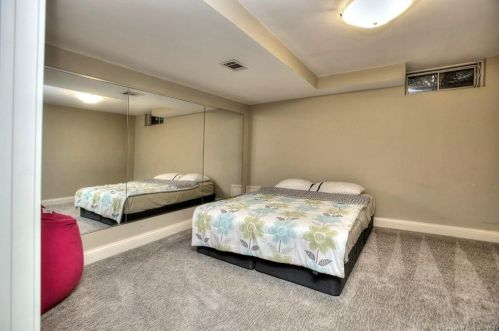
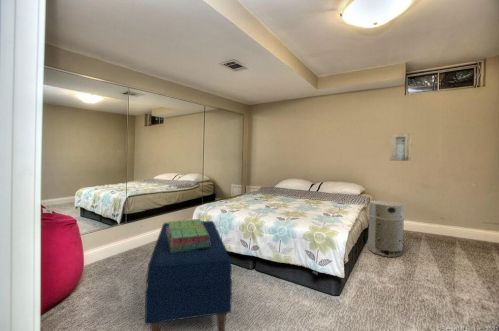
+ wall art [389,132,413,162]
+ bench [144,220,233,331]
+ stack of books [167,218,210,252]
+ air purifier [367,200,405,258]
